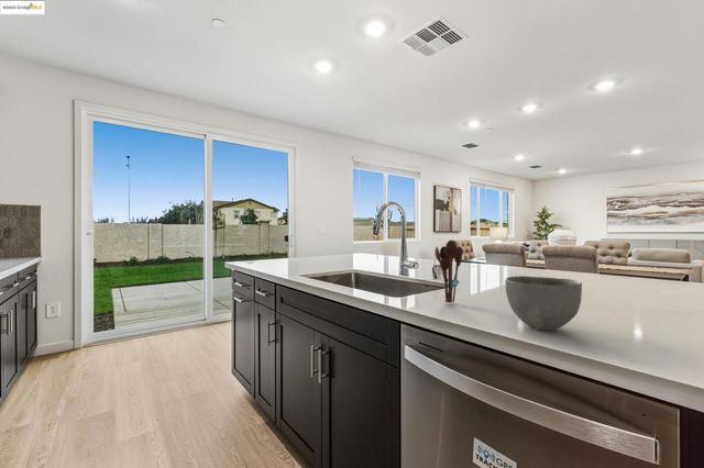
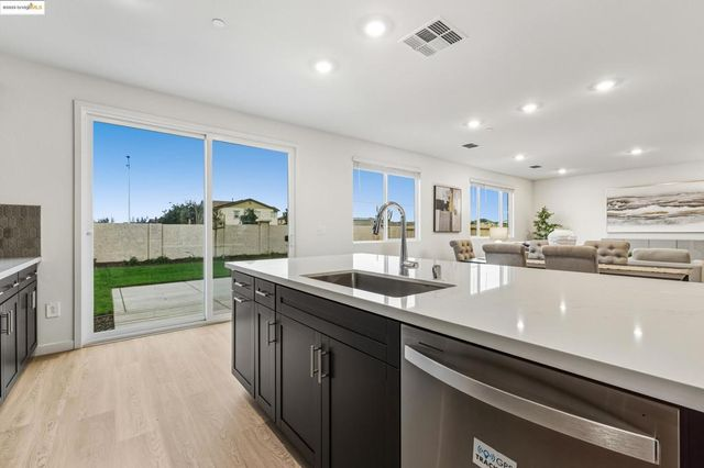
- bowl [504,275,583,331]
- utensil holder [435,239,463,303]
